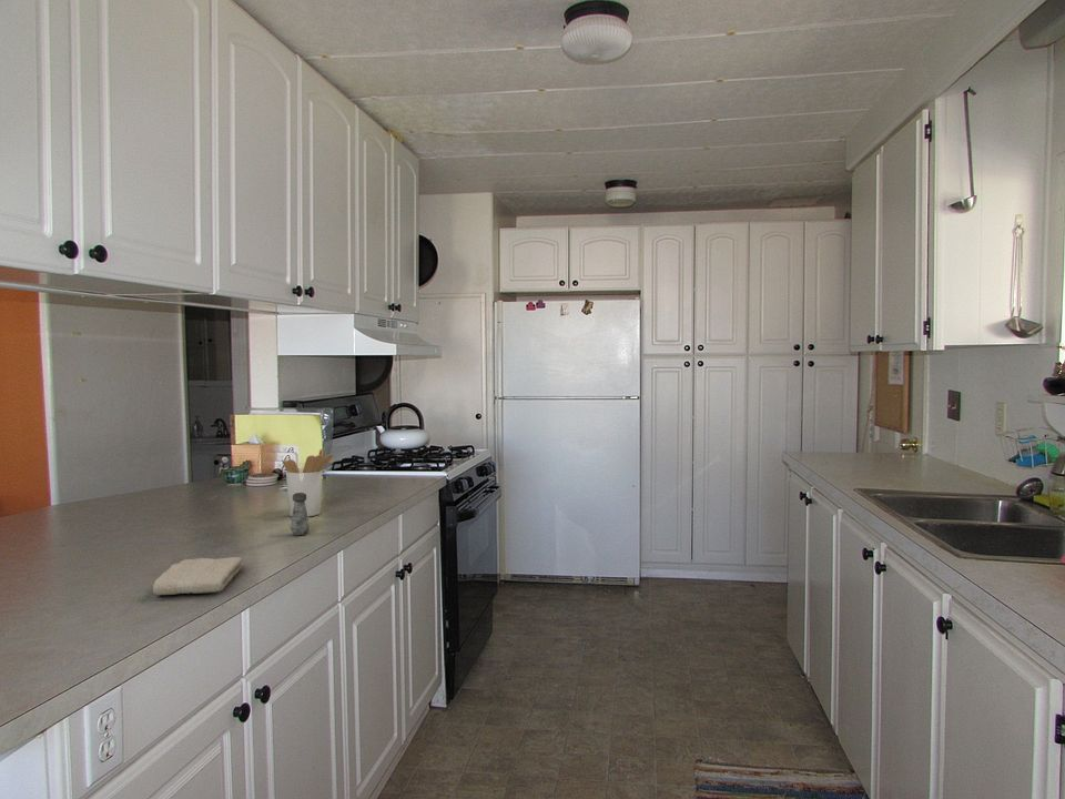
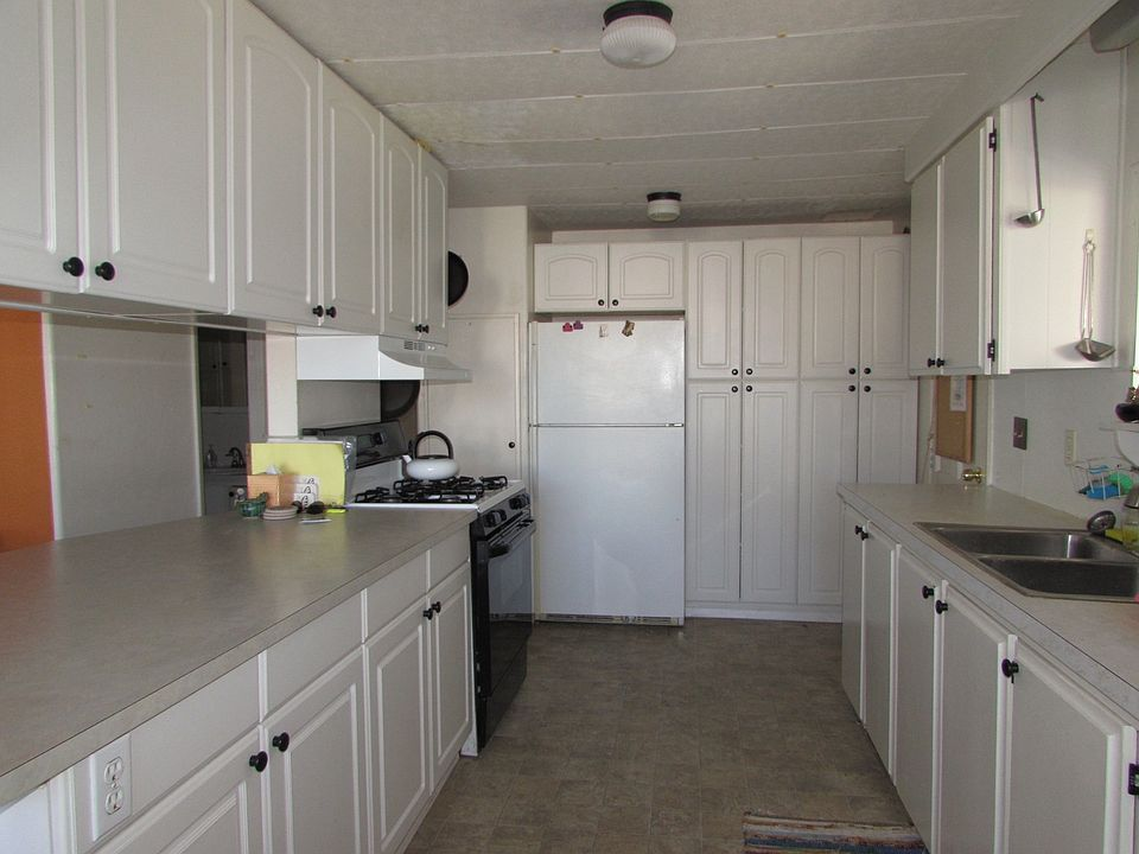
- salt shaker [290,493,311,536]
- utensil holder [282,447,334,517]
- washcloth [152,556,243,596]
